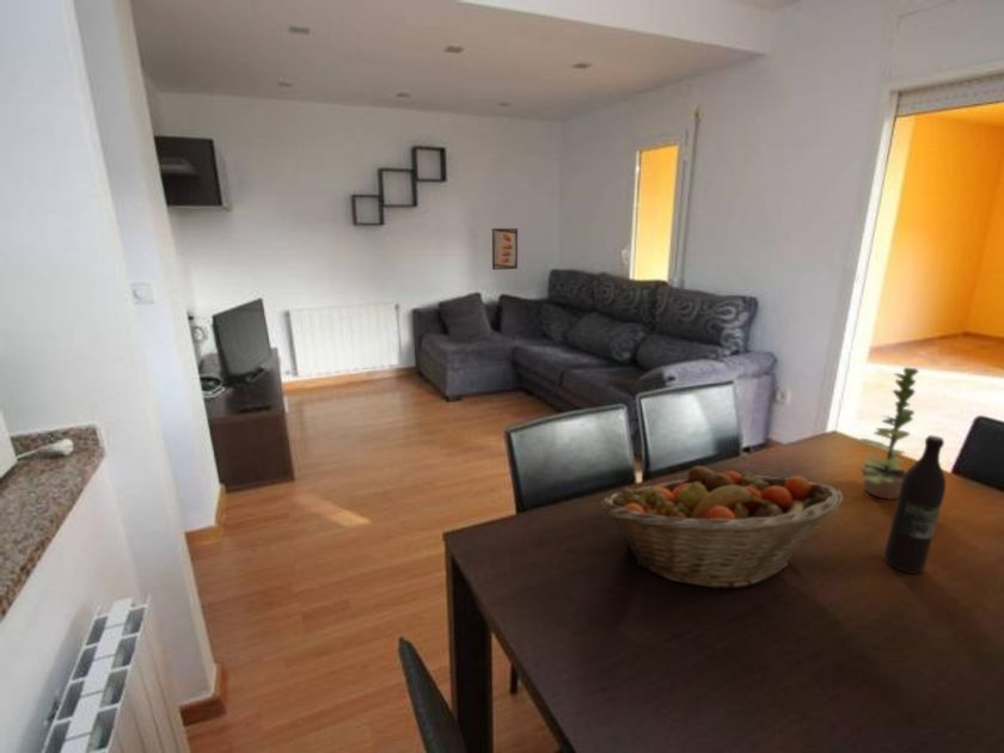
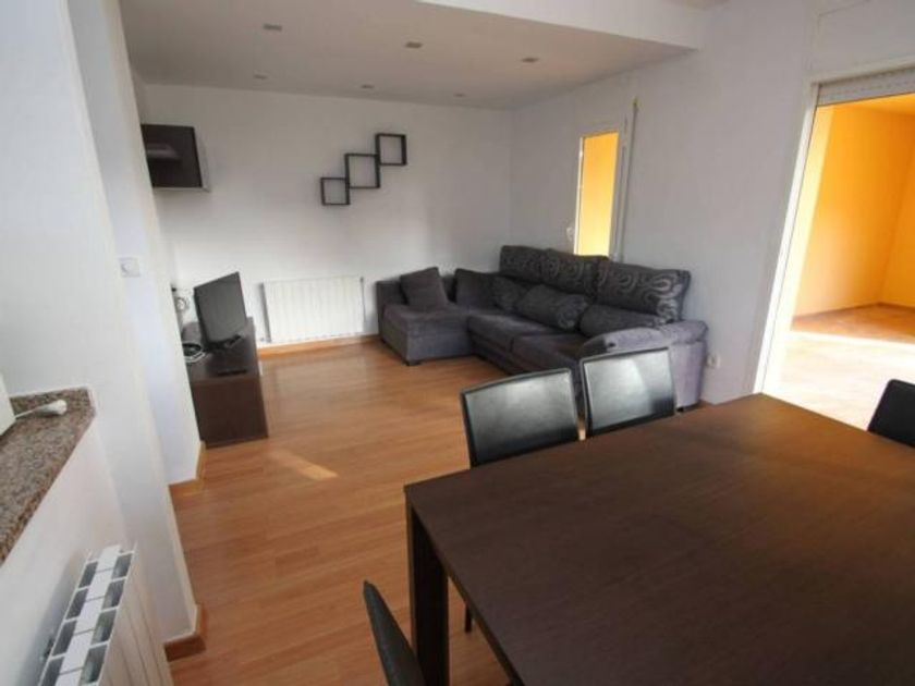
- fruit basket [600,465,845,590]
- wine bottle [883,434,947,575]
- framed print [491,227,519,271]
- plant [858,366,920,501]
